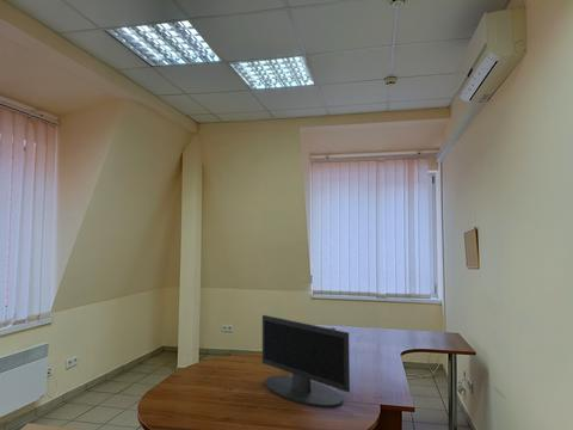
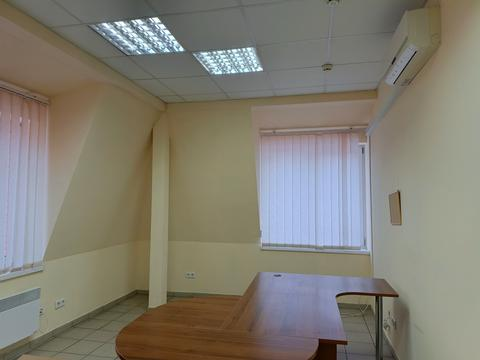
- monitor [261,314,351,408]
